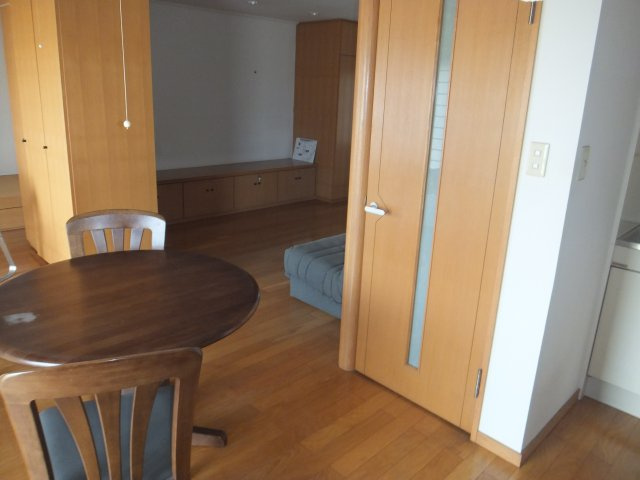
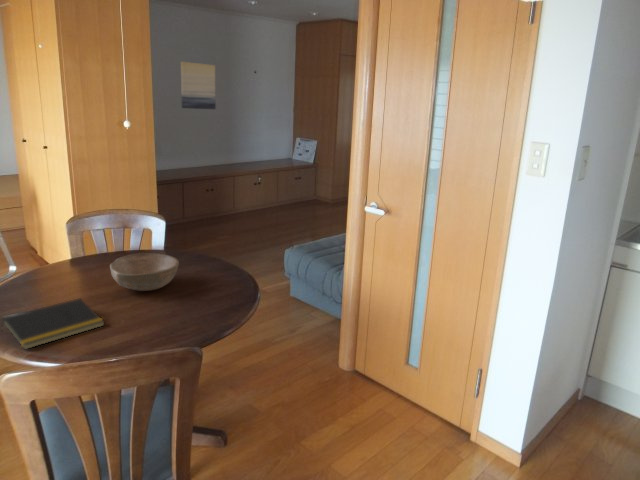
+ wall art [180,61,217,110]
+ bowl [109,252,180,292]
+ notepad [0,297,106,350]
